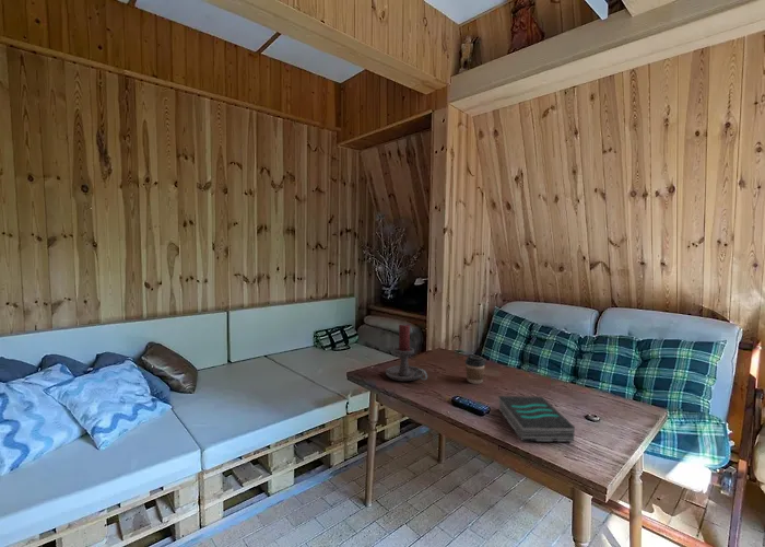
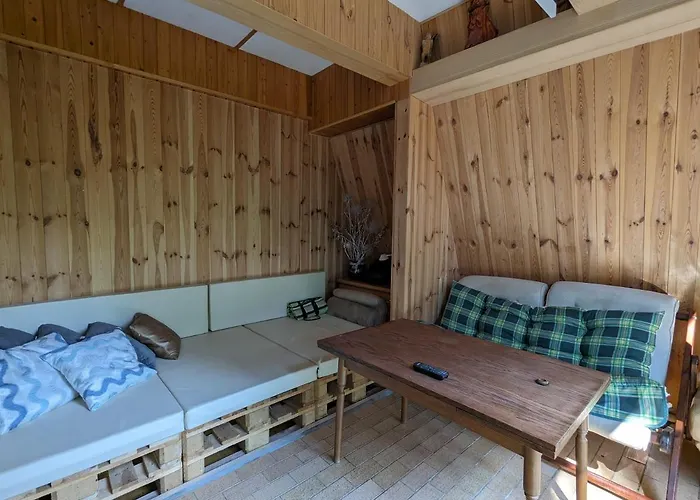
- coffee cup [464,353,486,385]
- book [497,395,576,443]
- candle holder [385,323,428,382]
